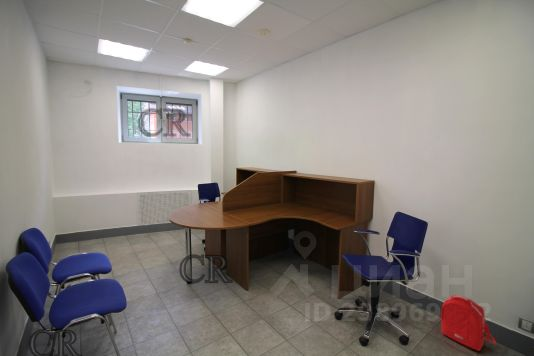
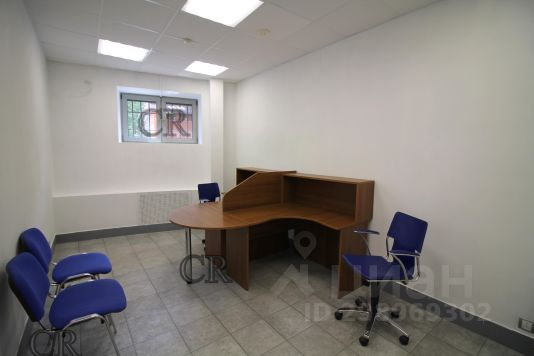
- backpack [438,294,497,352]
